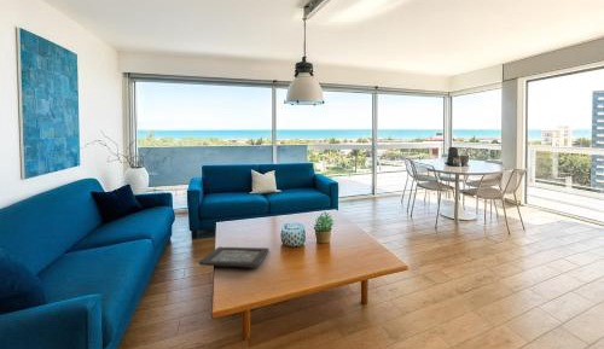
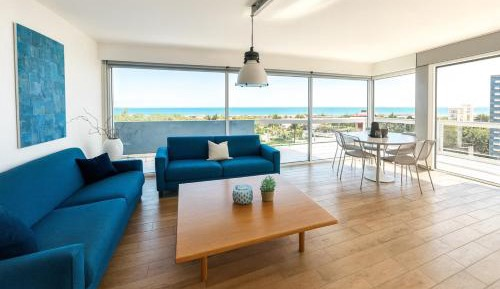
- decorative tray [197,246,271,269]
